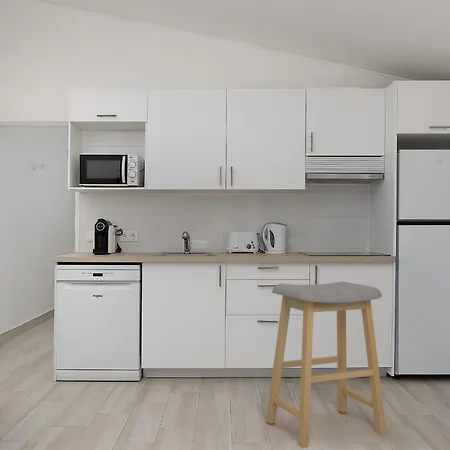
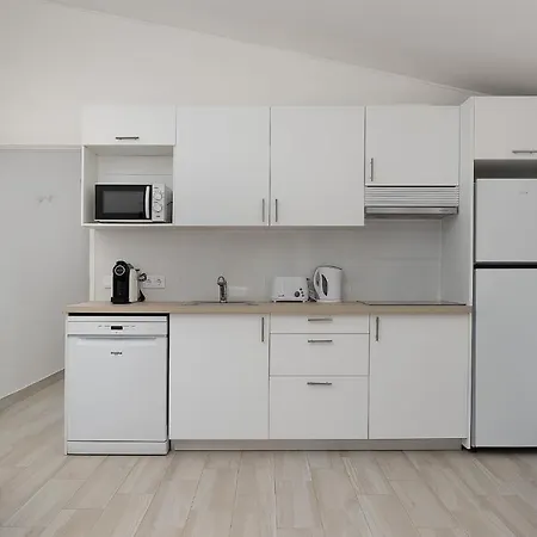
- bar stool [265,280,387,449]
